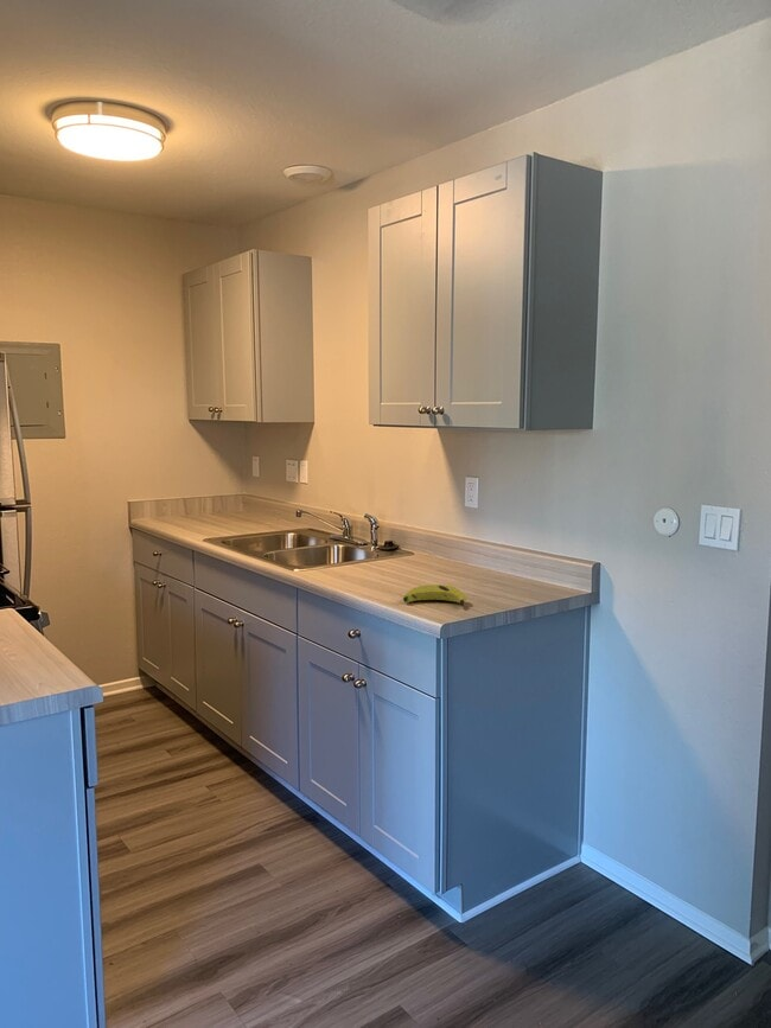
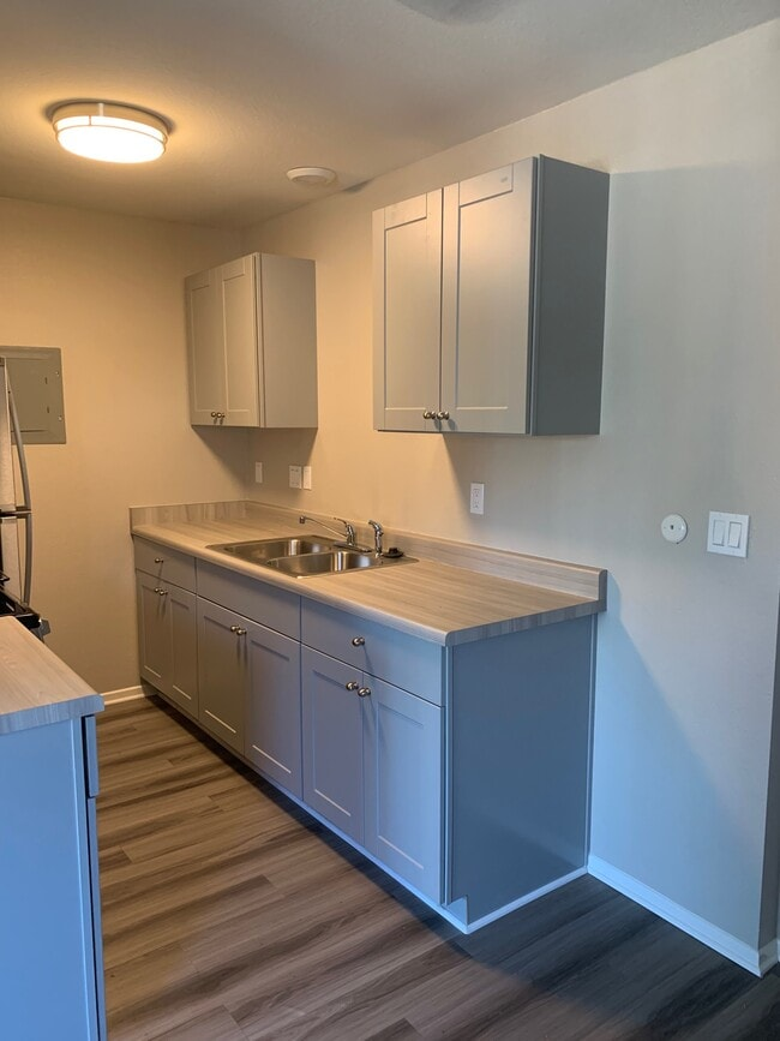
- banana [402,583,467,608]
